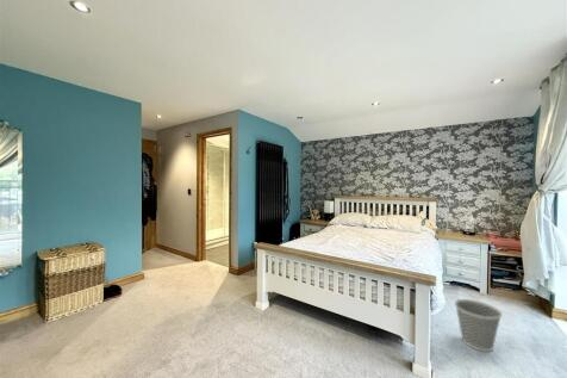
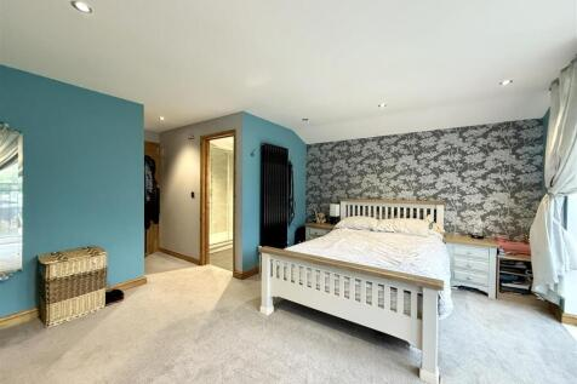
- wastebasket [454,298,503,353]
